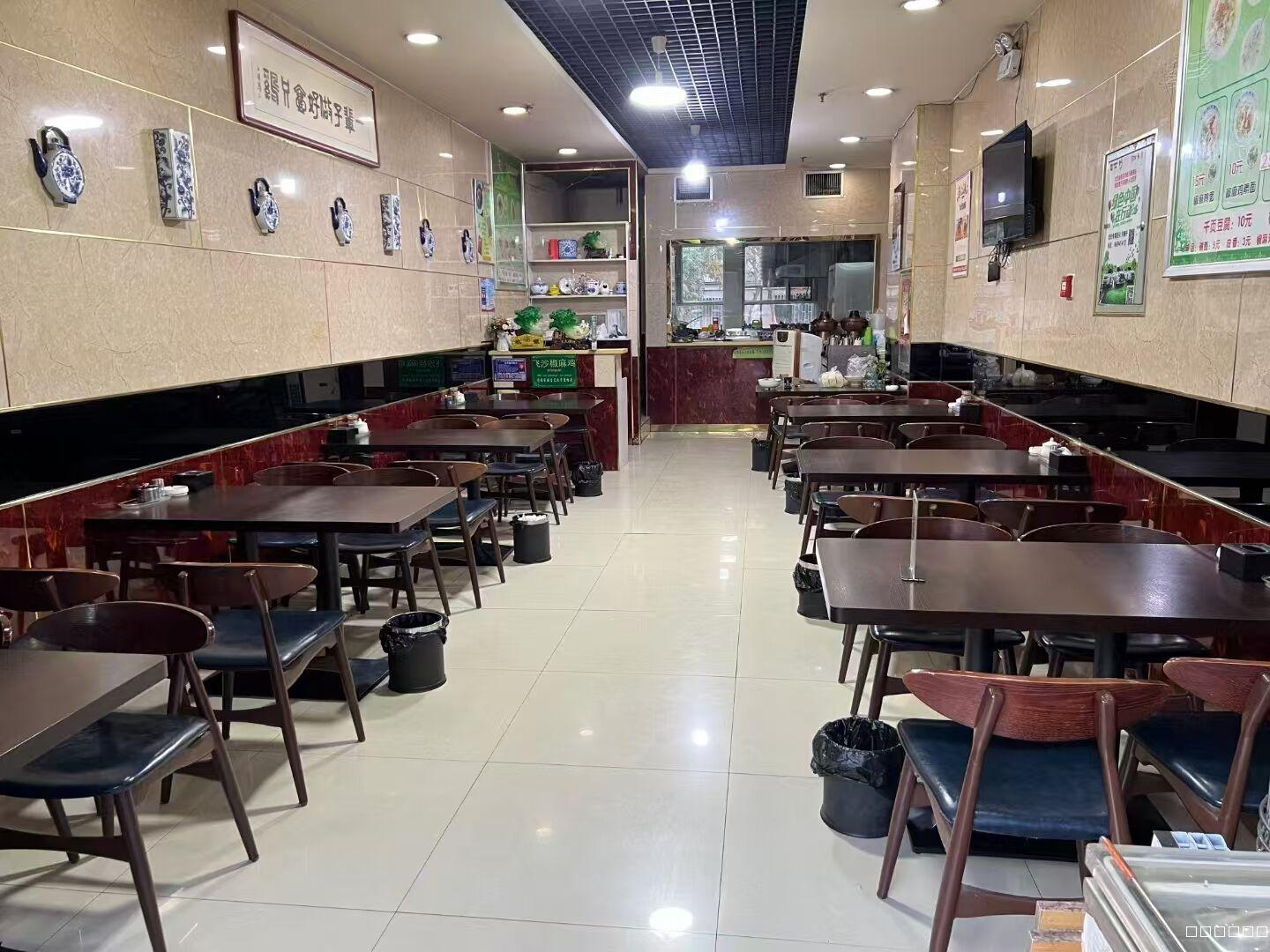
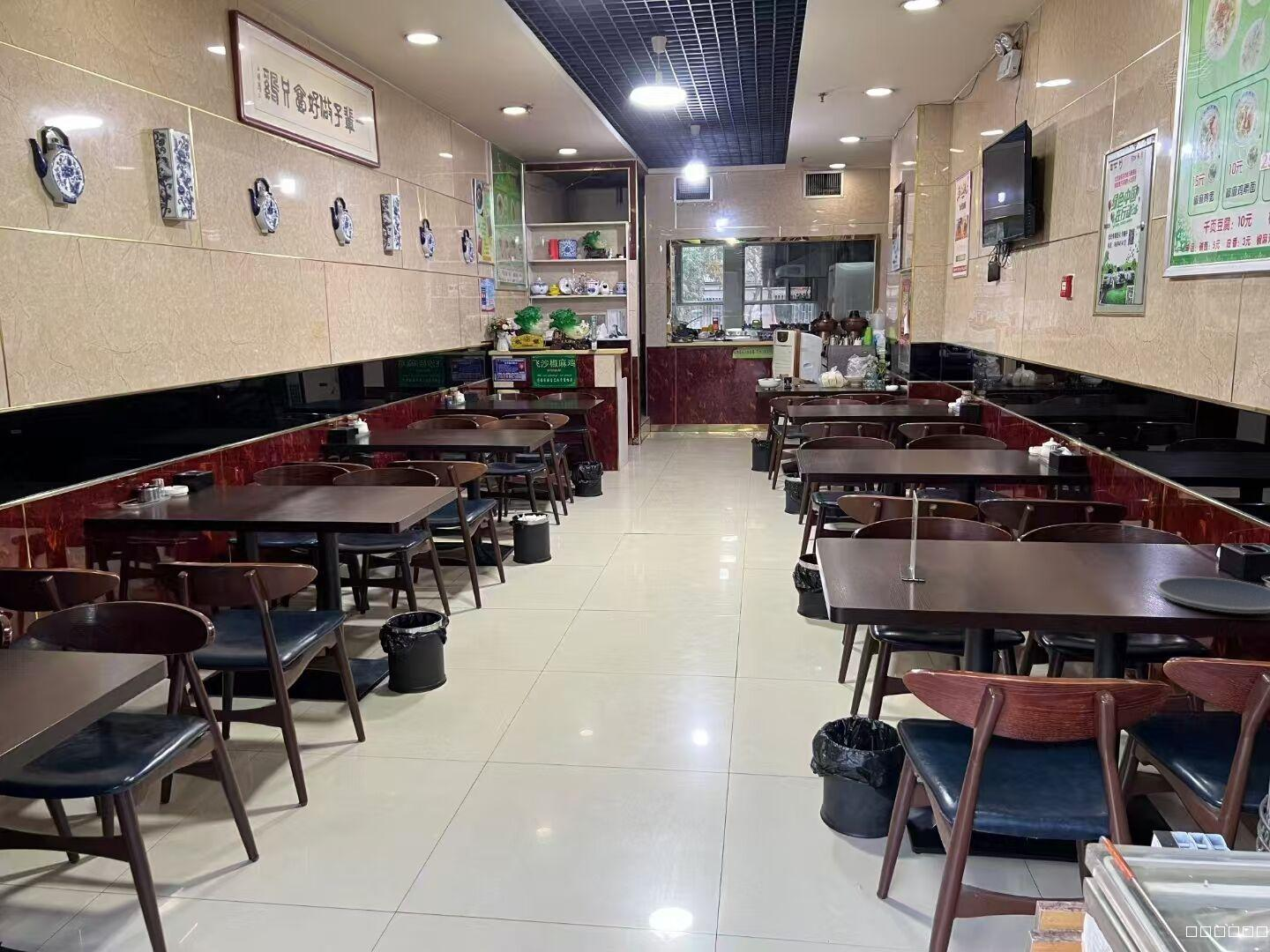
+ plate [1155,576,1270,614]
